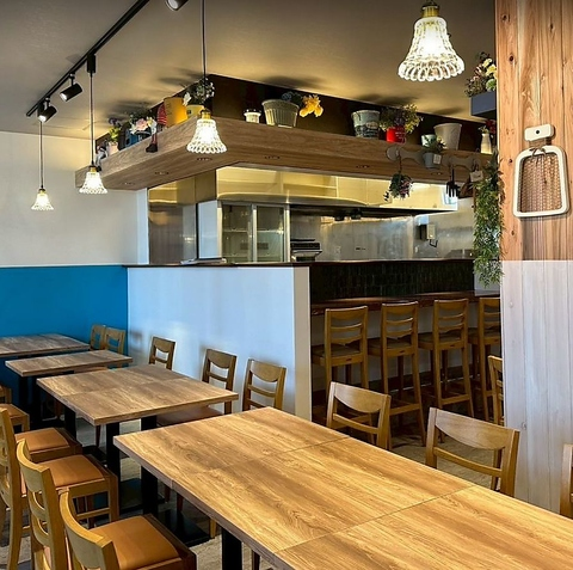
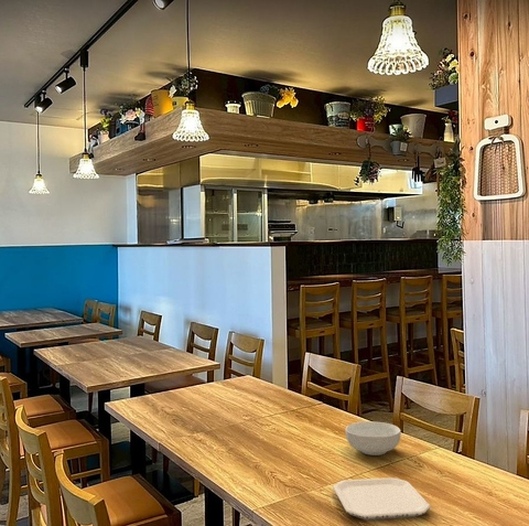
+ cereal bowl [345,420,402,457]
+ plate [332,476,431,522]
